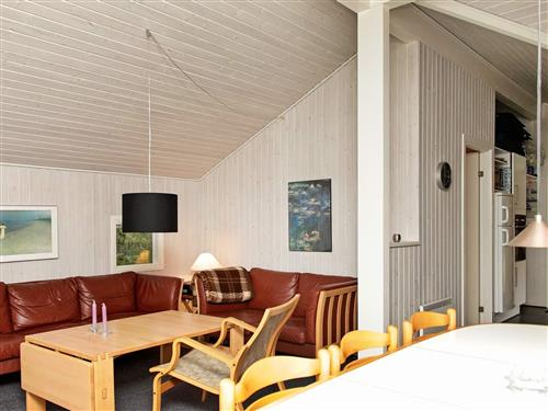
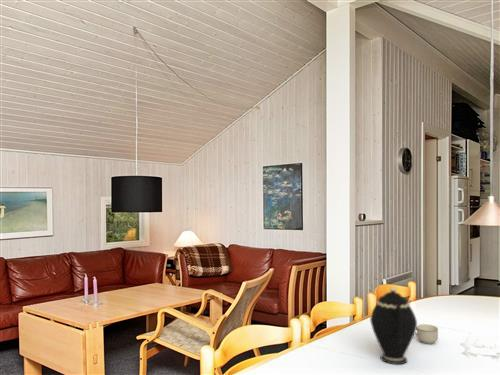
+ teapot [369,285,418,365]
+ cup [414,323,439,345]
